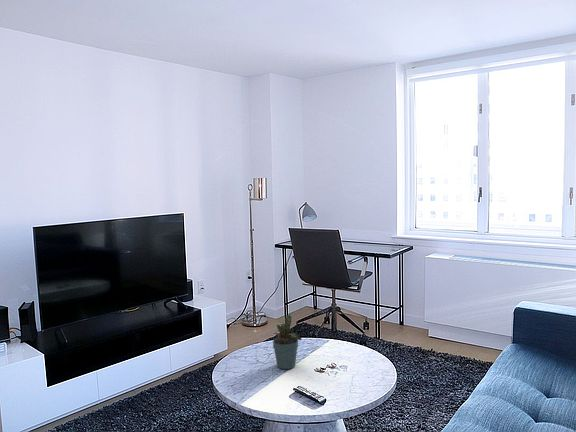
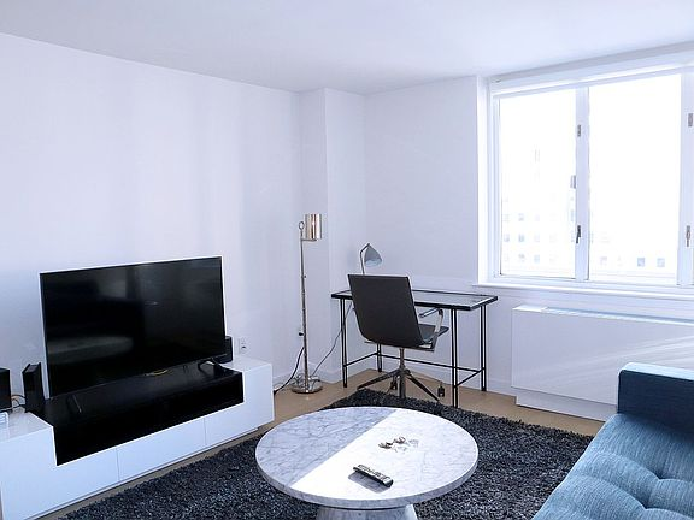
- potted plant [272,314,307,370]
